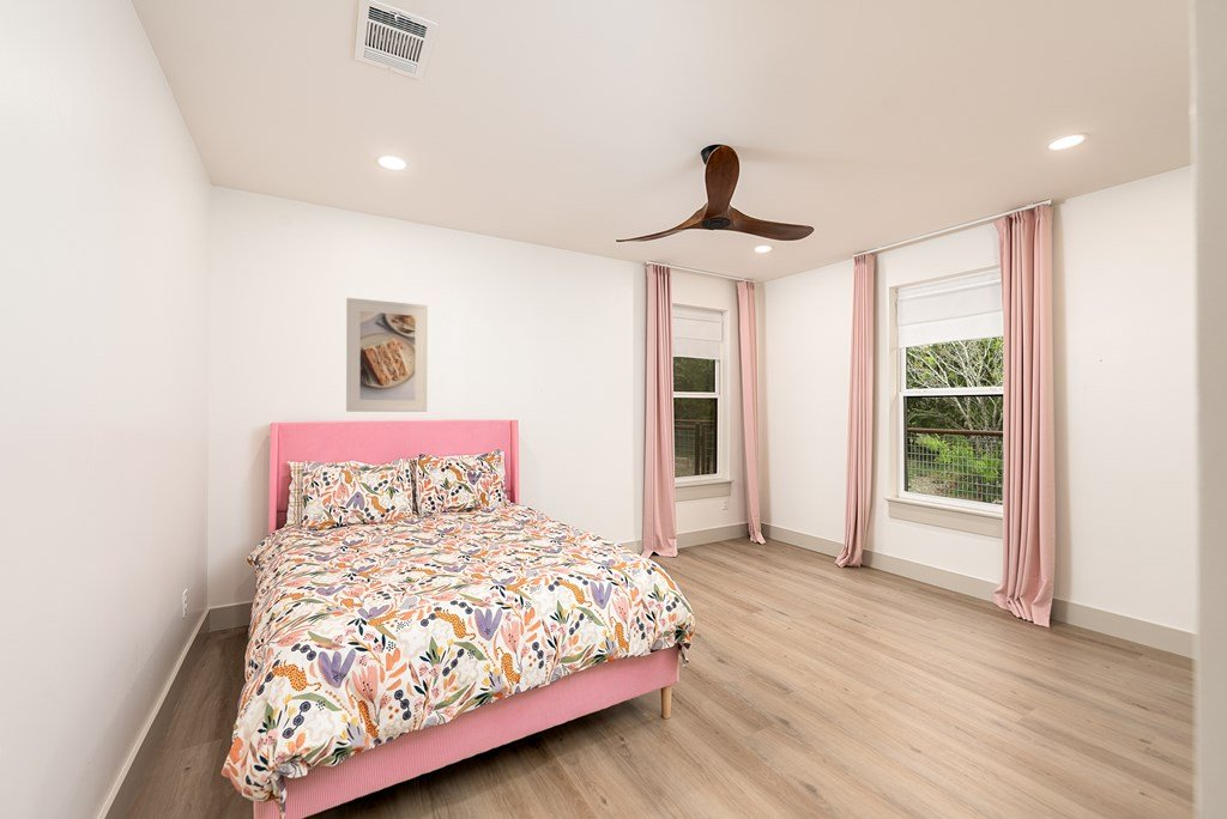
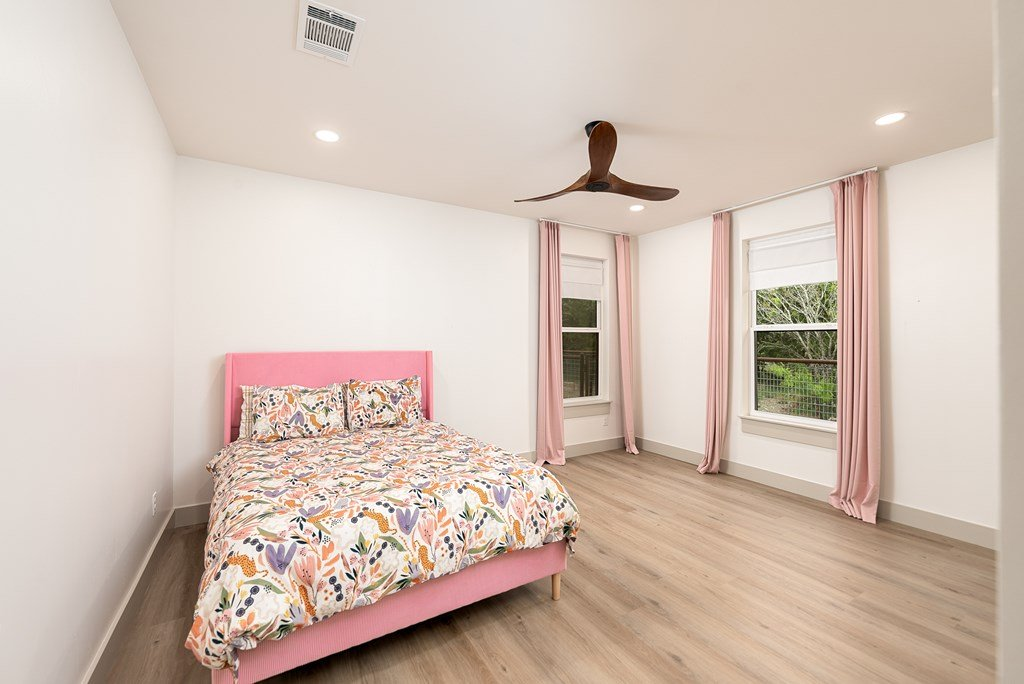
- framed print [345,297,429,413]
